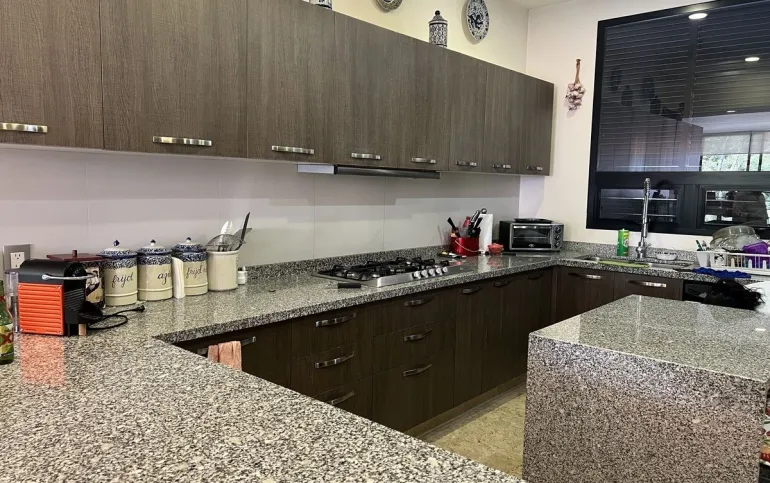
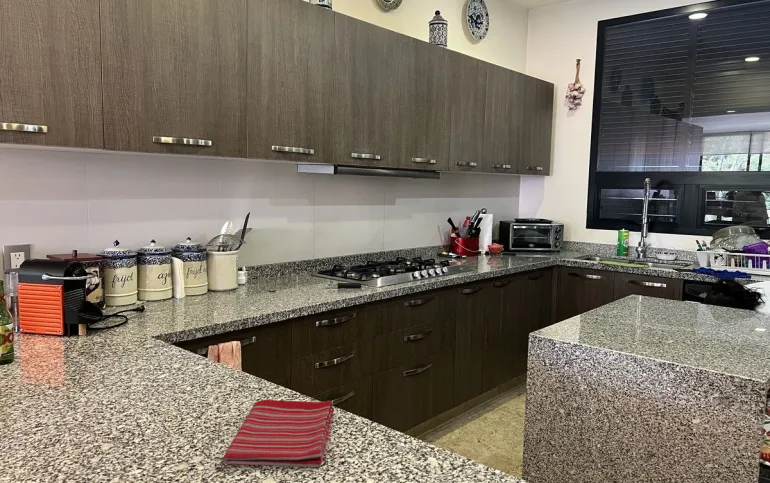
+ dish towel [222,399,335,468]
